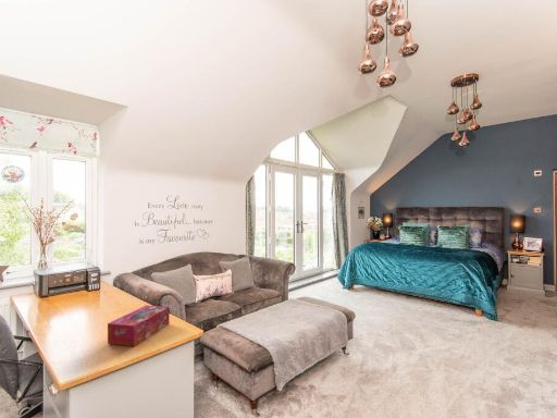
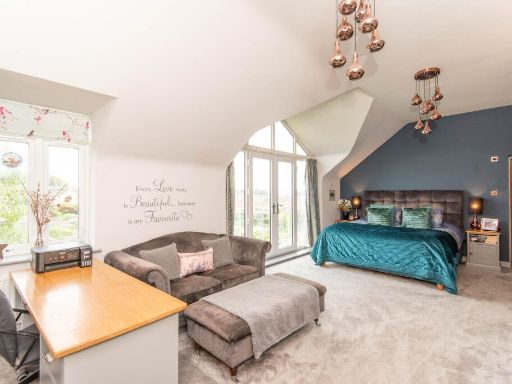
- tissue box [107,305,171,347]
